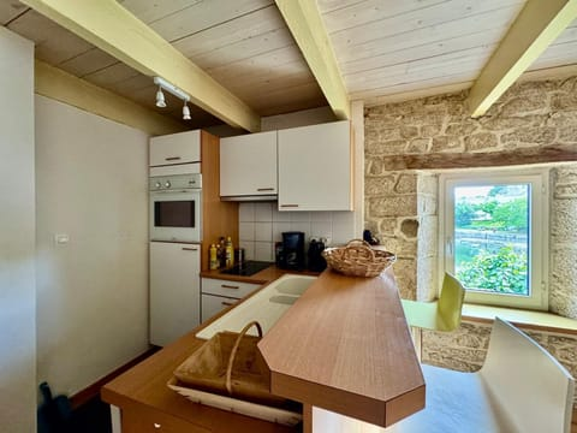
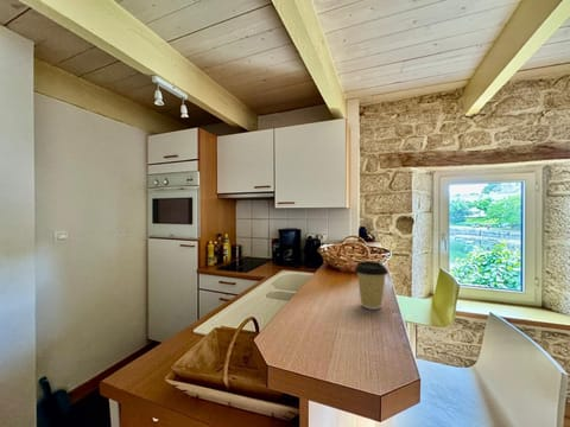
+ coffee cup [354,260,390,311]
